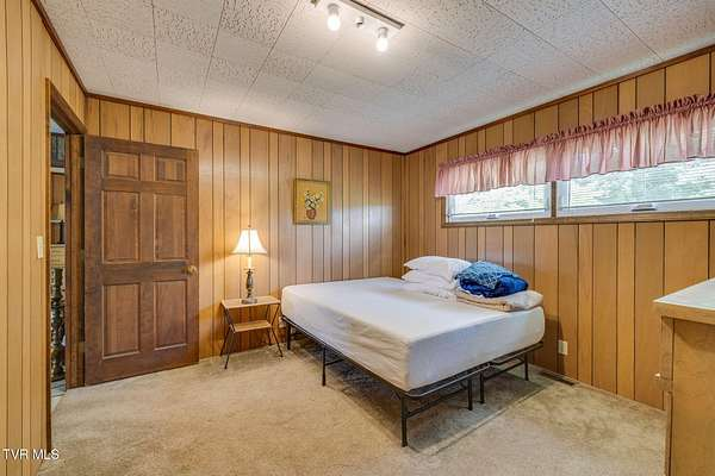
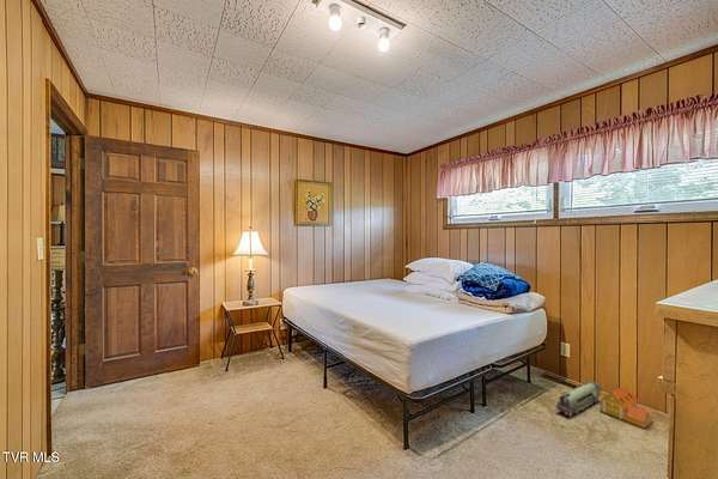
+ toy house [600,384,652,429]
+ toy train [555,380,602,418]
